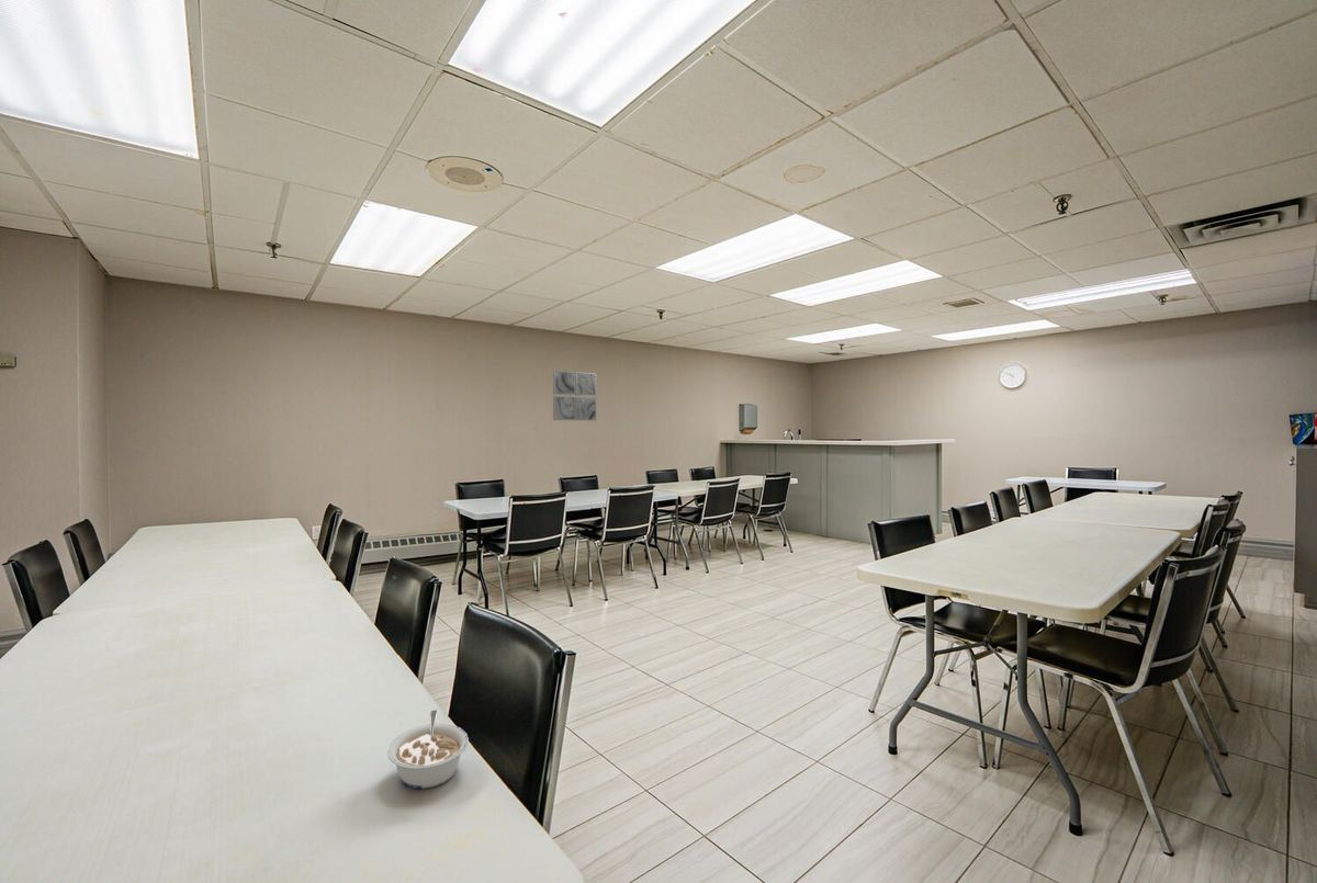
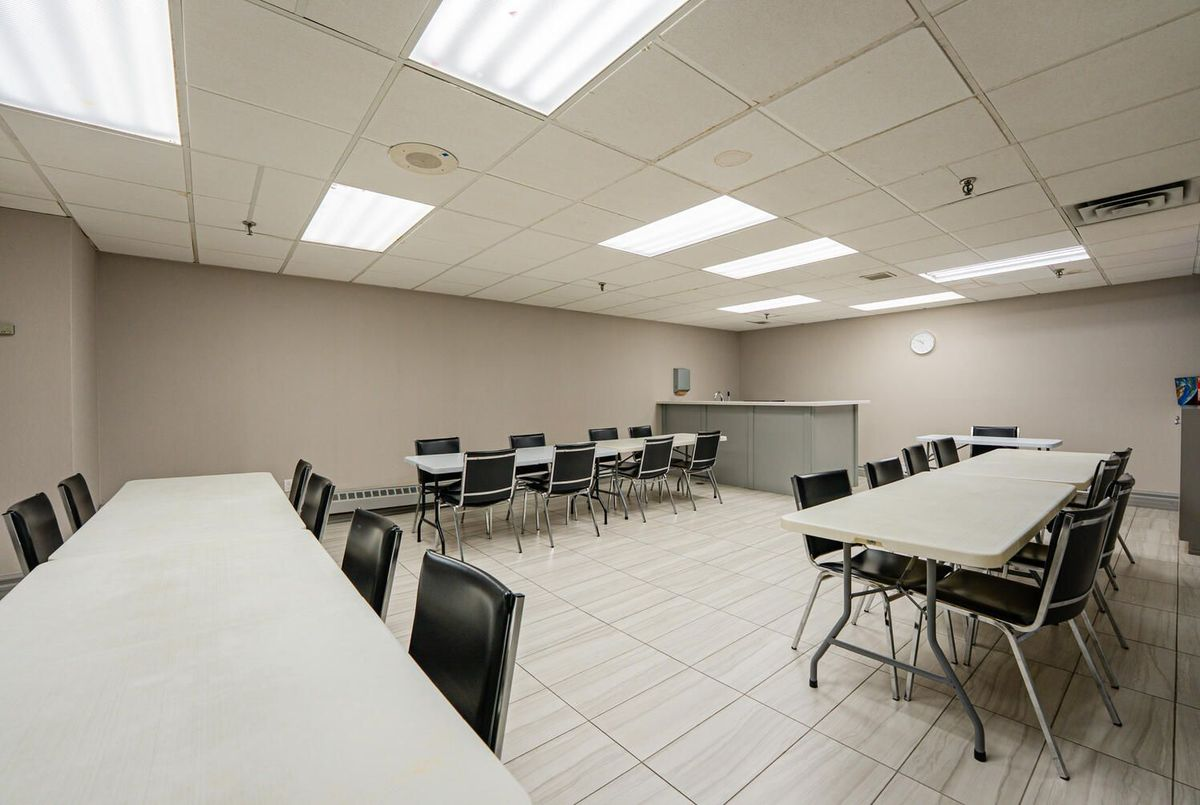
- legume [386,709,470,790]
- wall art [552,370,597,421]
